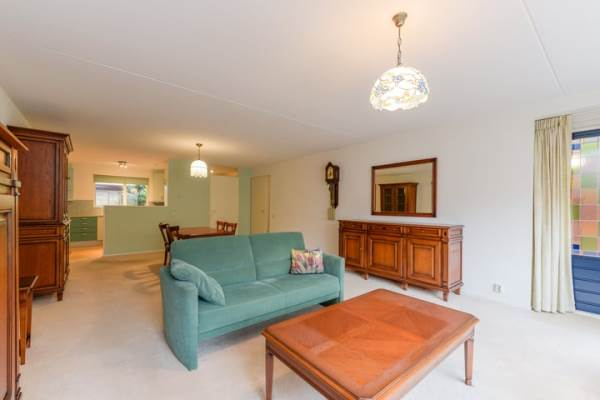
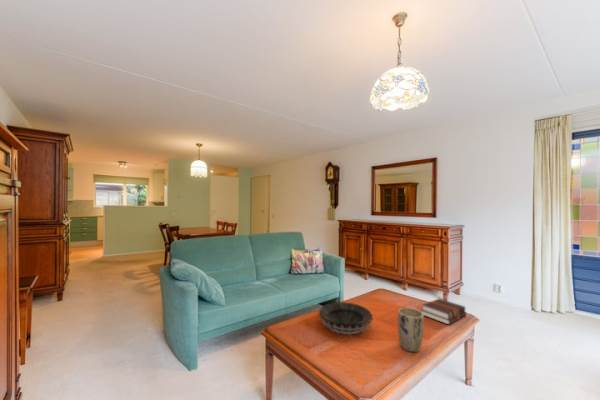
+ hardback book [420,298,468,326]
+ plant pot [397,307,425,353]
+ decorative bowl [317,301,374,335]
